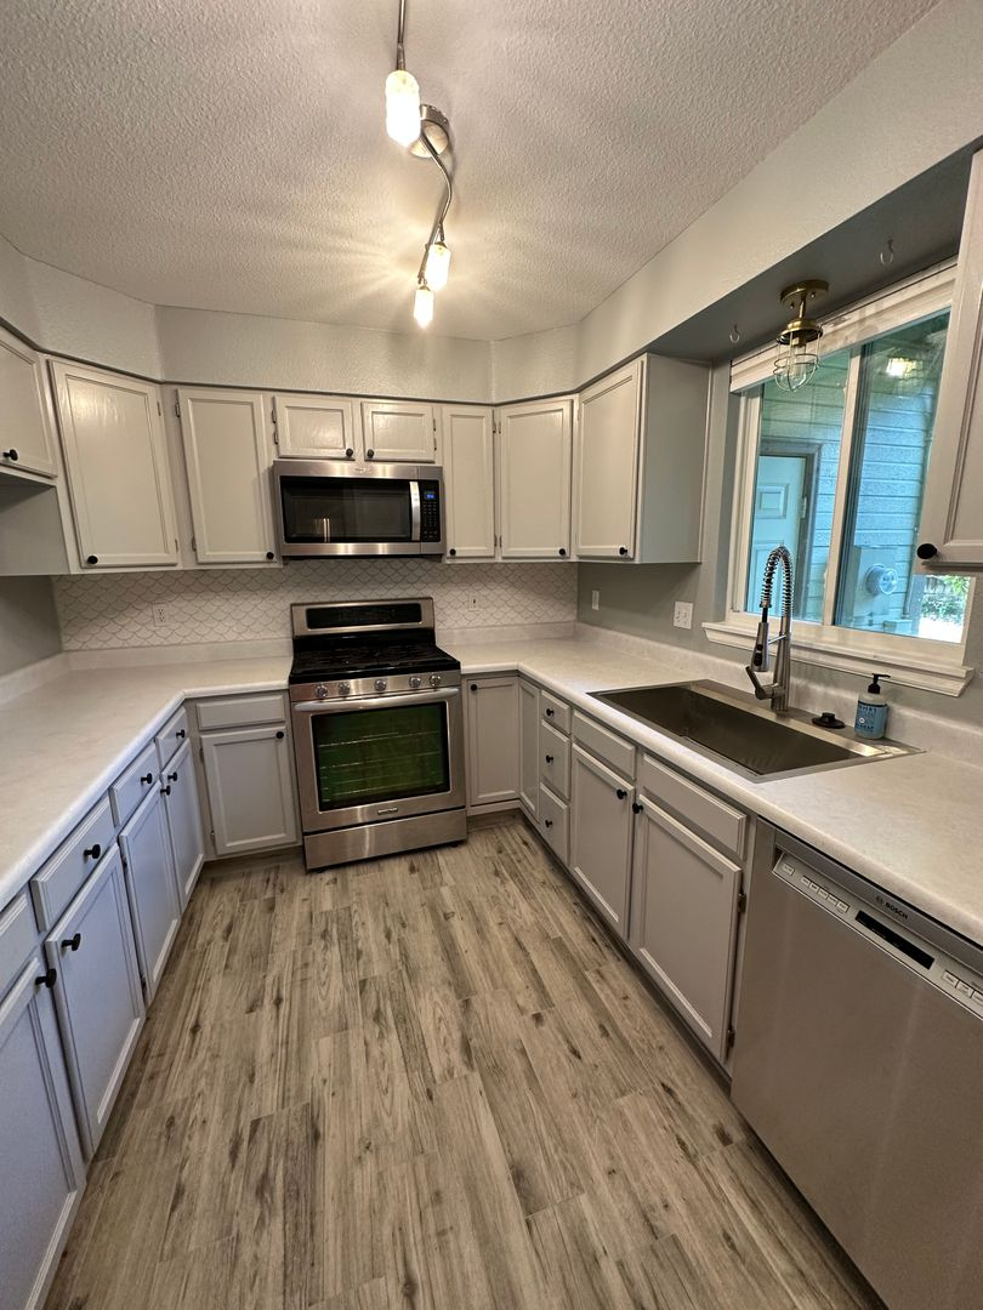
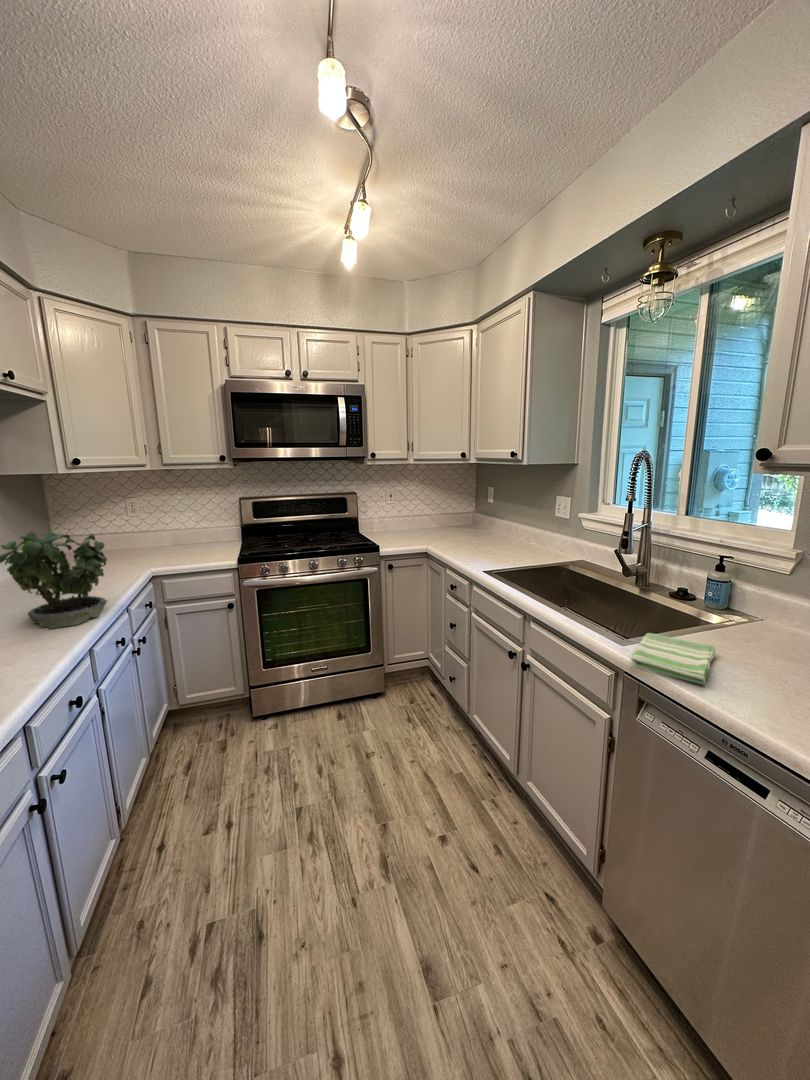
+ dish towel [630,632,717,686]
+ potted plant [0,521,108,630]
